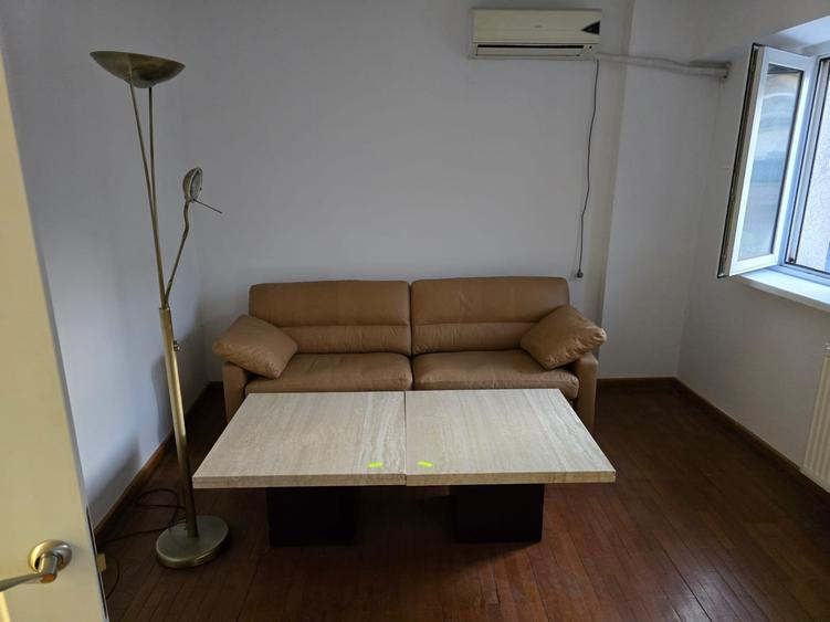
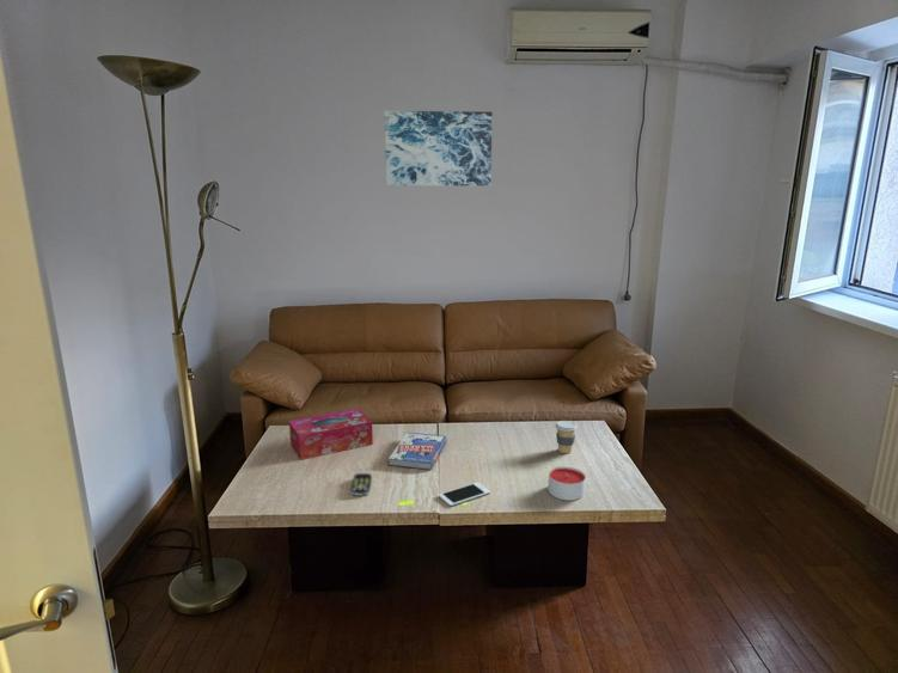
+ coffee cup [555,420,579,454]
+ book [387,432,448,471]
+ cell phone [438,482,491,507]
+ remote control [349,472,373,496]
+ tissue box [288,408,374,461]
+ wall art [384,110,494,186]
+ candle [548,466,587,502]
